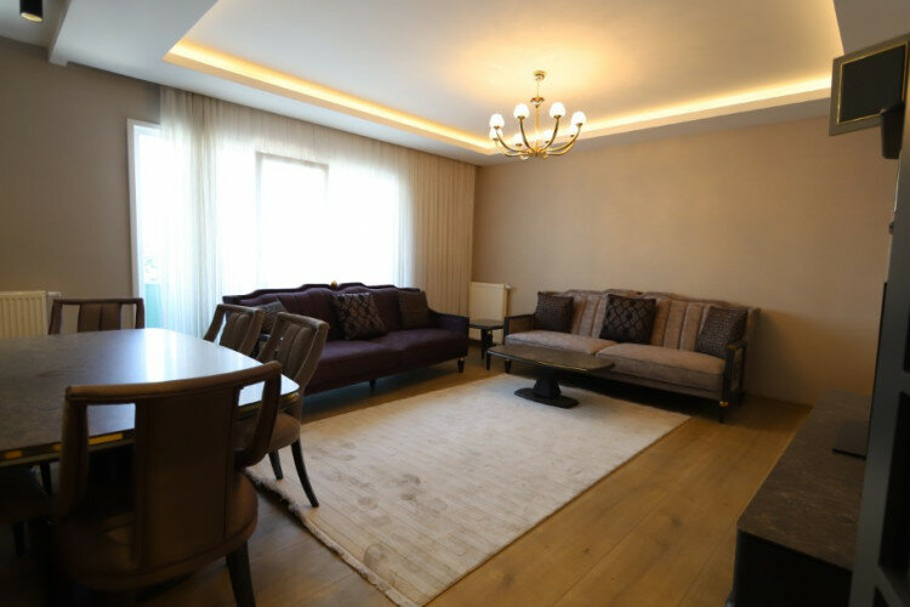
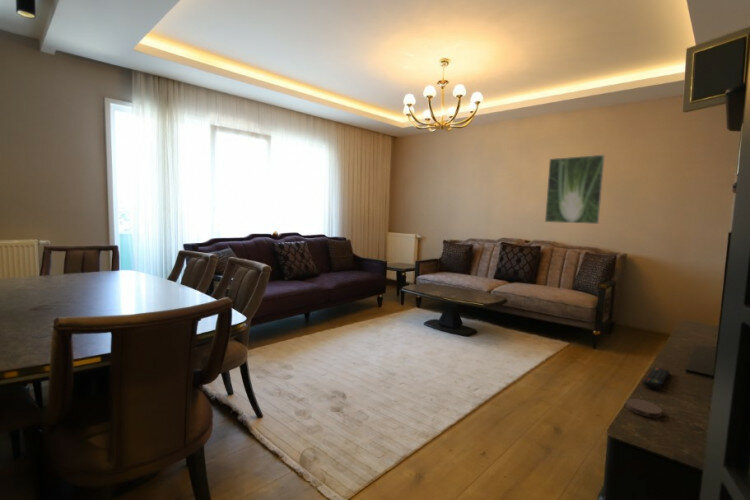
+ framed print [544,154,606,225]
+ coaster [625,398,663,418]
+ remote control [642,366,671,390]
